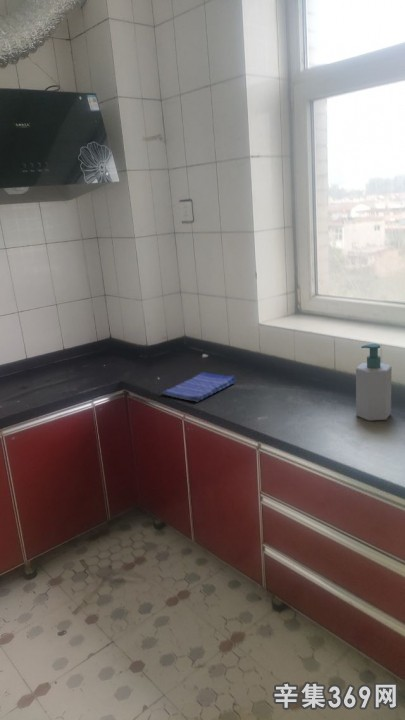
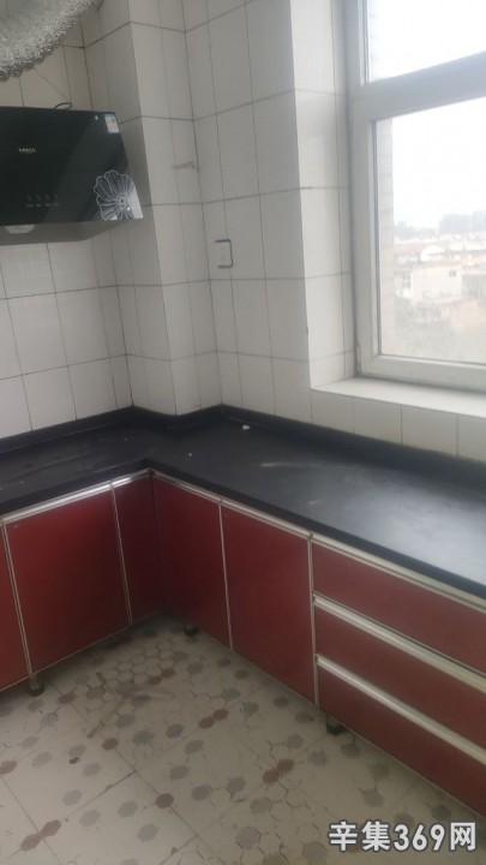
- dish towel [161,372,237,403]
- soap bottle [355,343,393,422]
